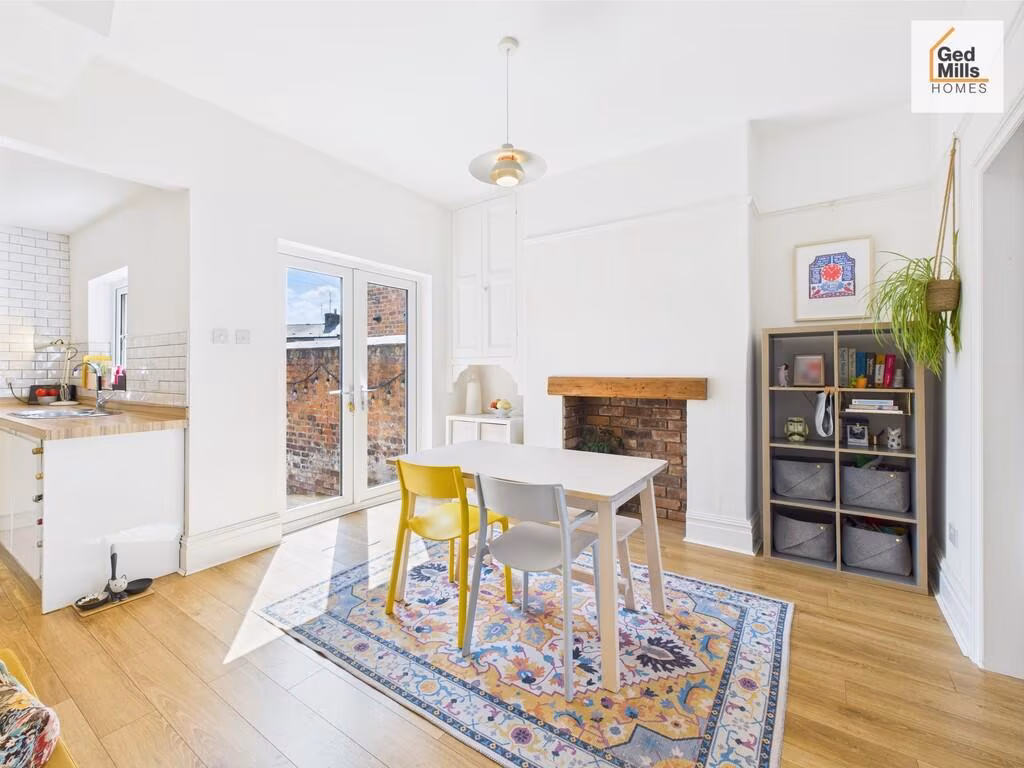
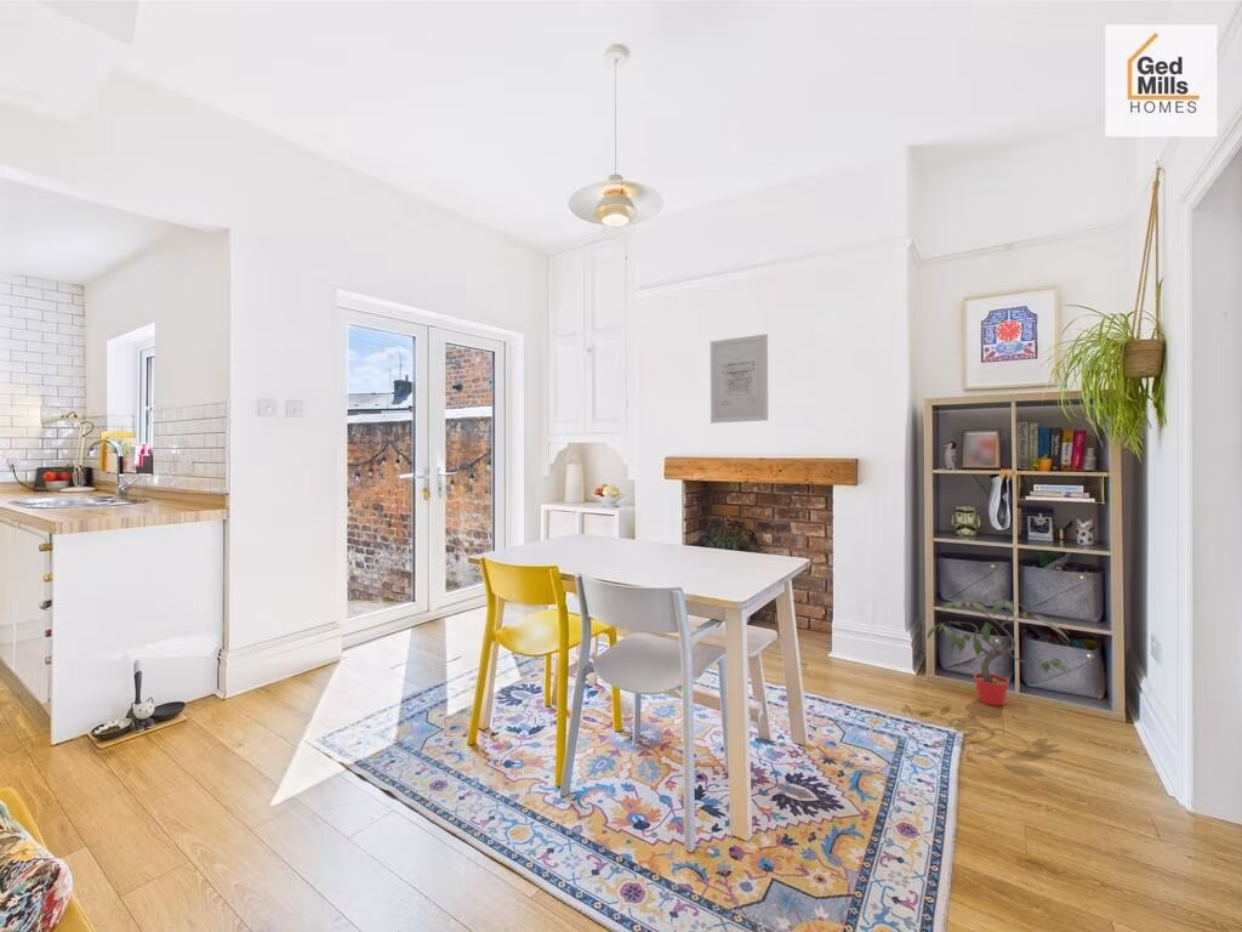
+ potted plant [925,598,1073,706]
+ wall art [710,333,769,425]
